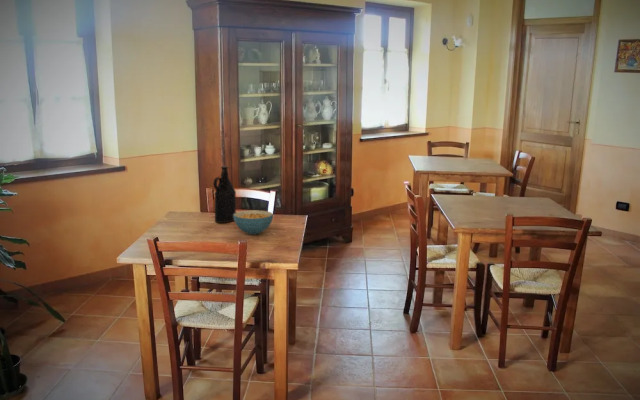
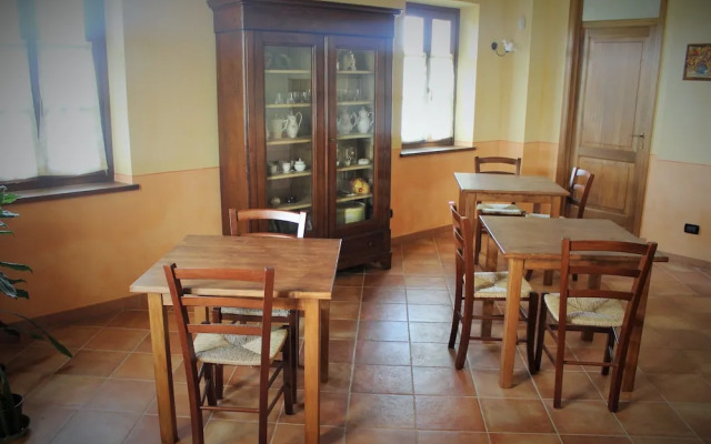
- bottle [212,165,237,224]
- cereal bowl [233,209,274,236]
